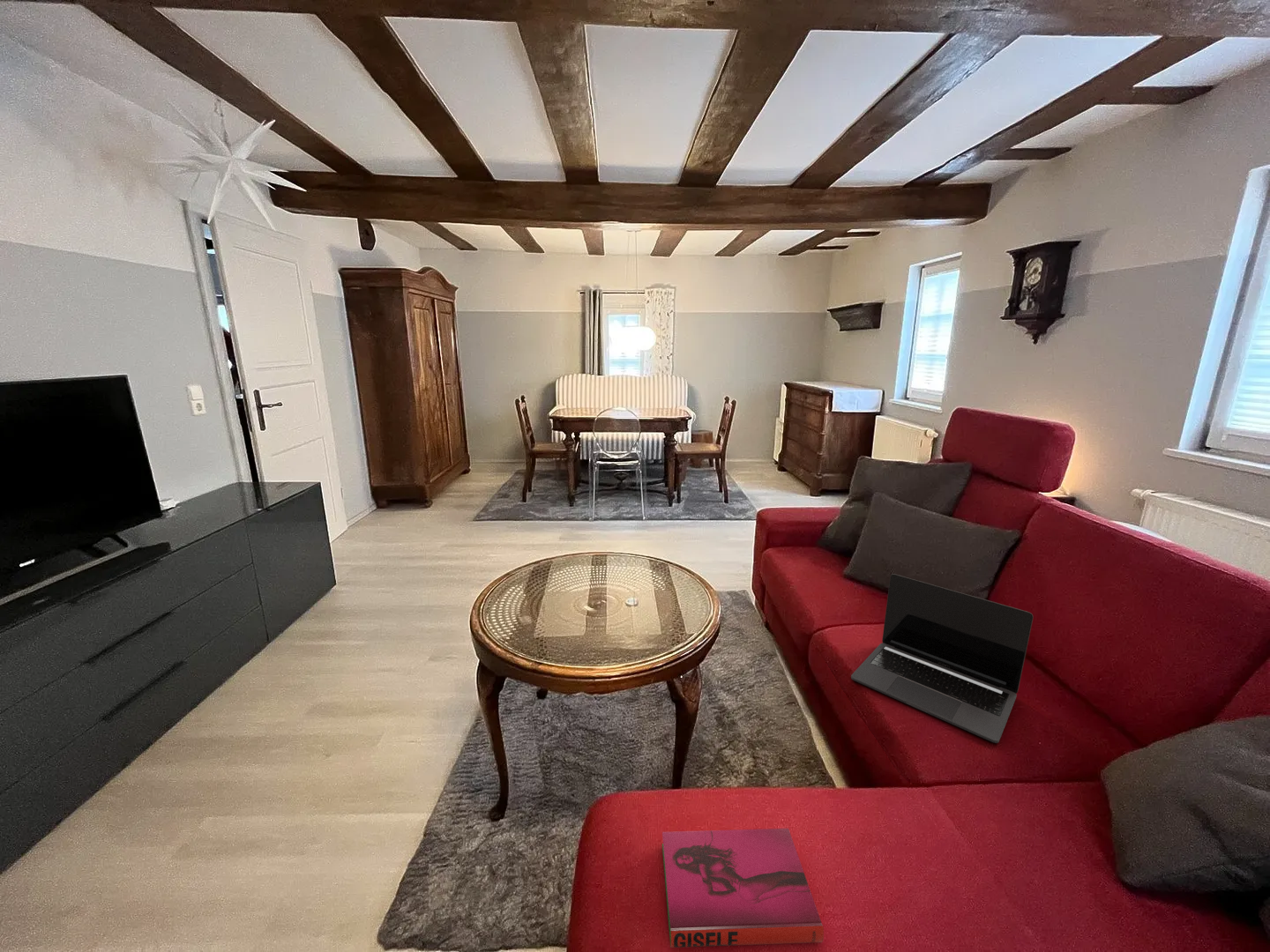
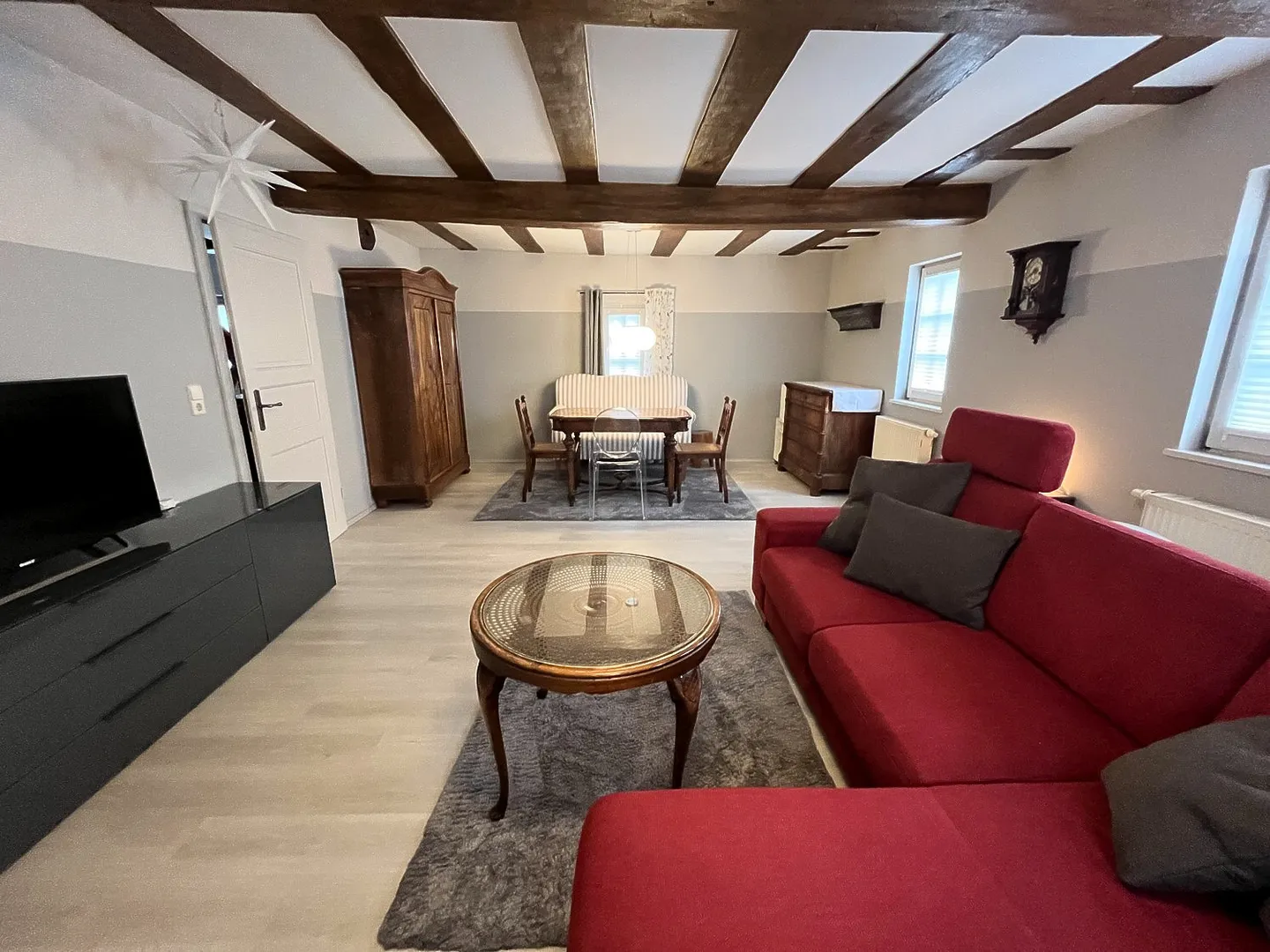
- laptop [850,573,1034,744]
- hardback book [661,828,825,948]
